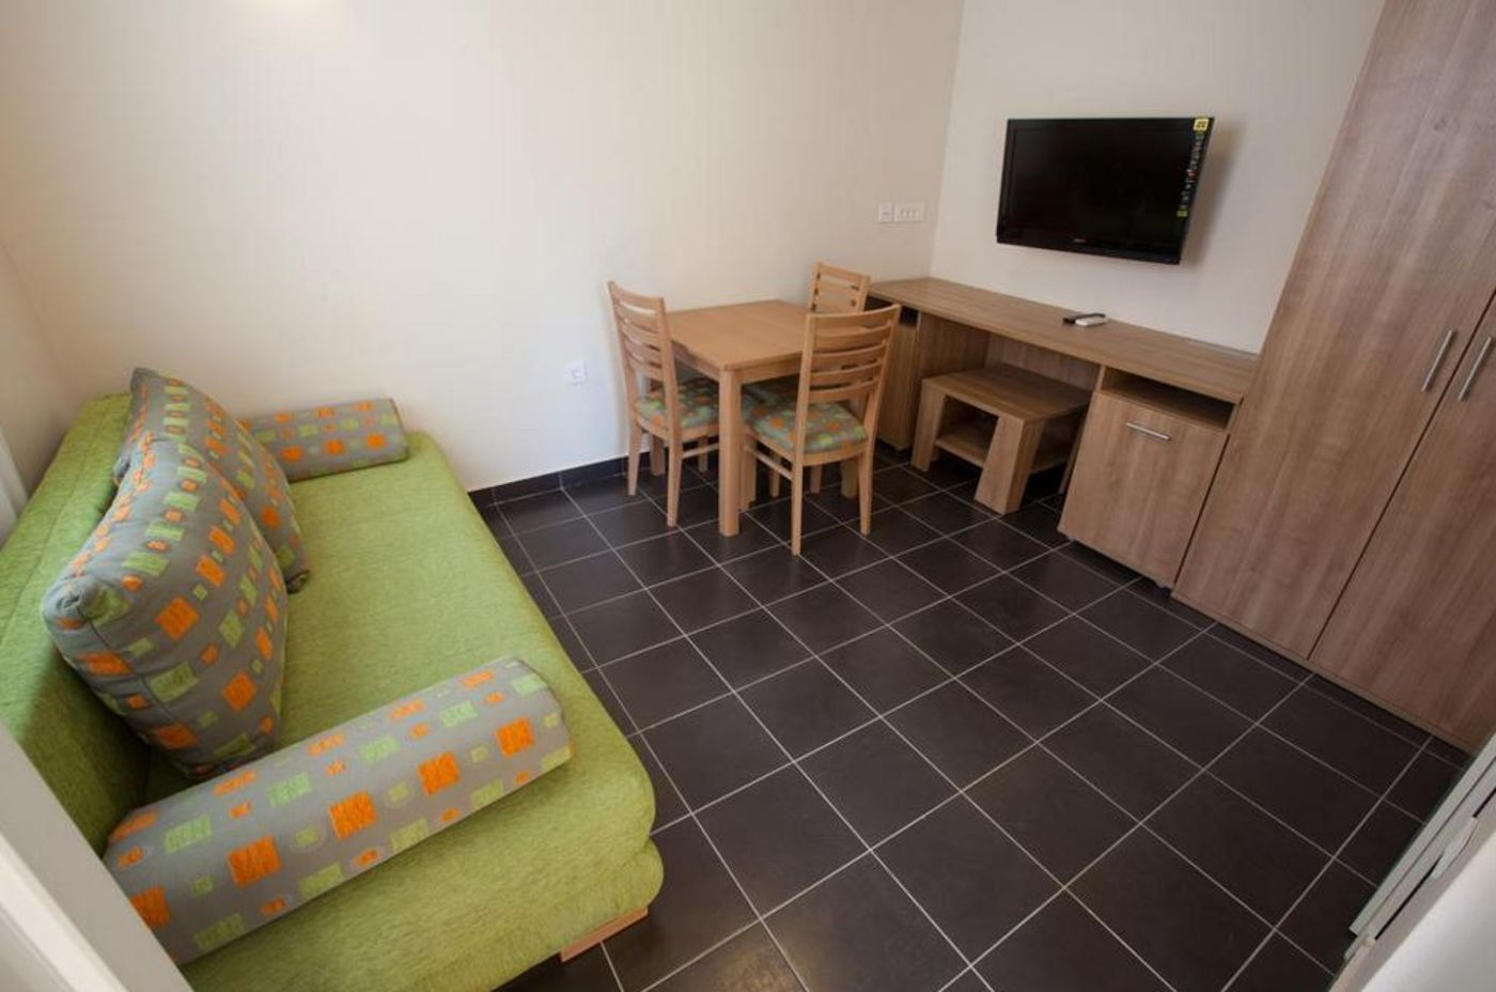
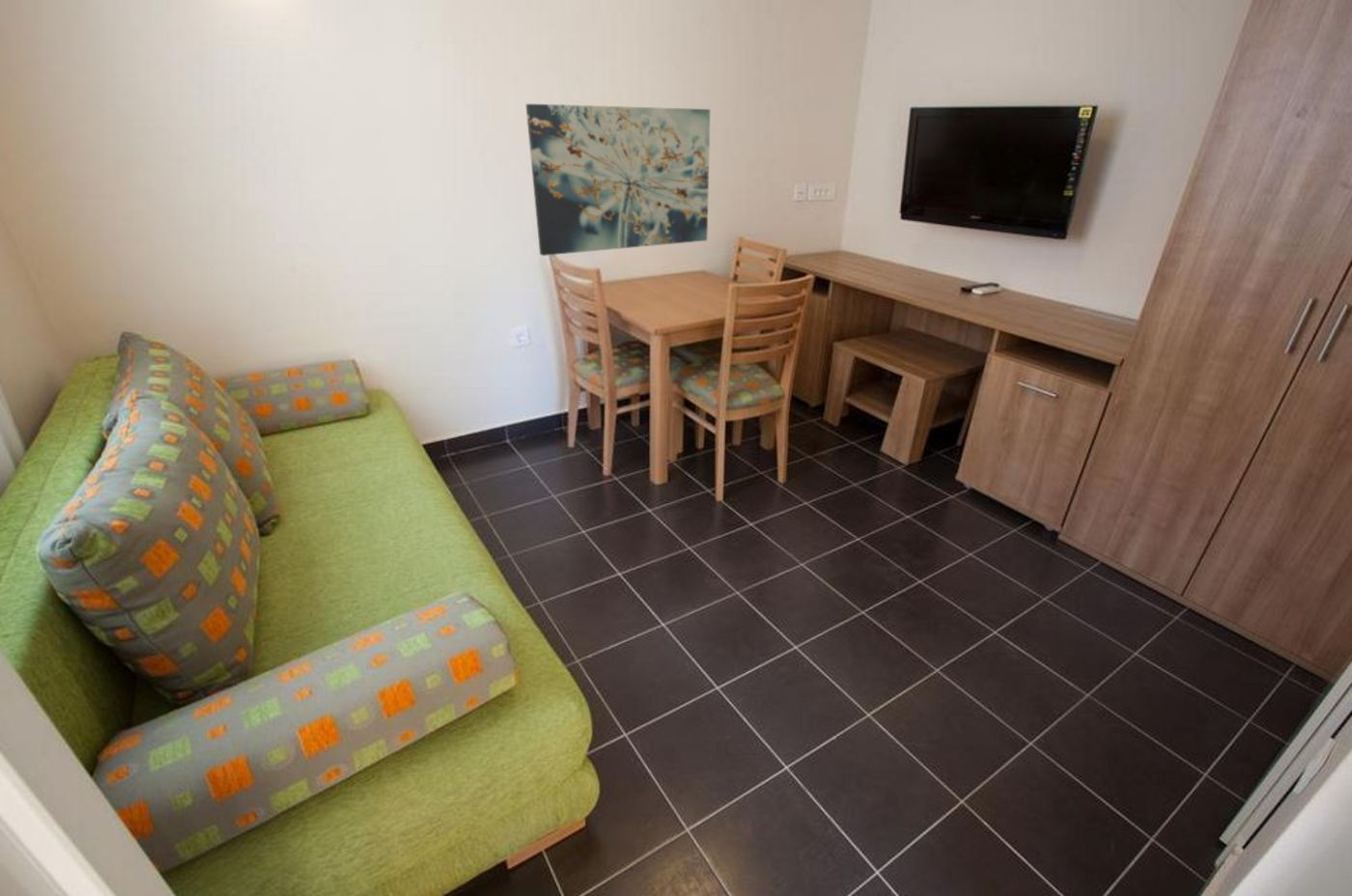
+ wall art [525,103,711,257]
